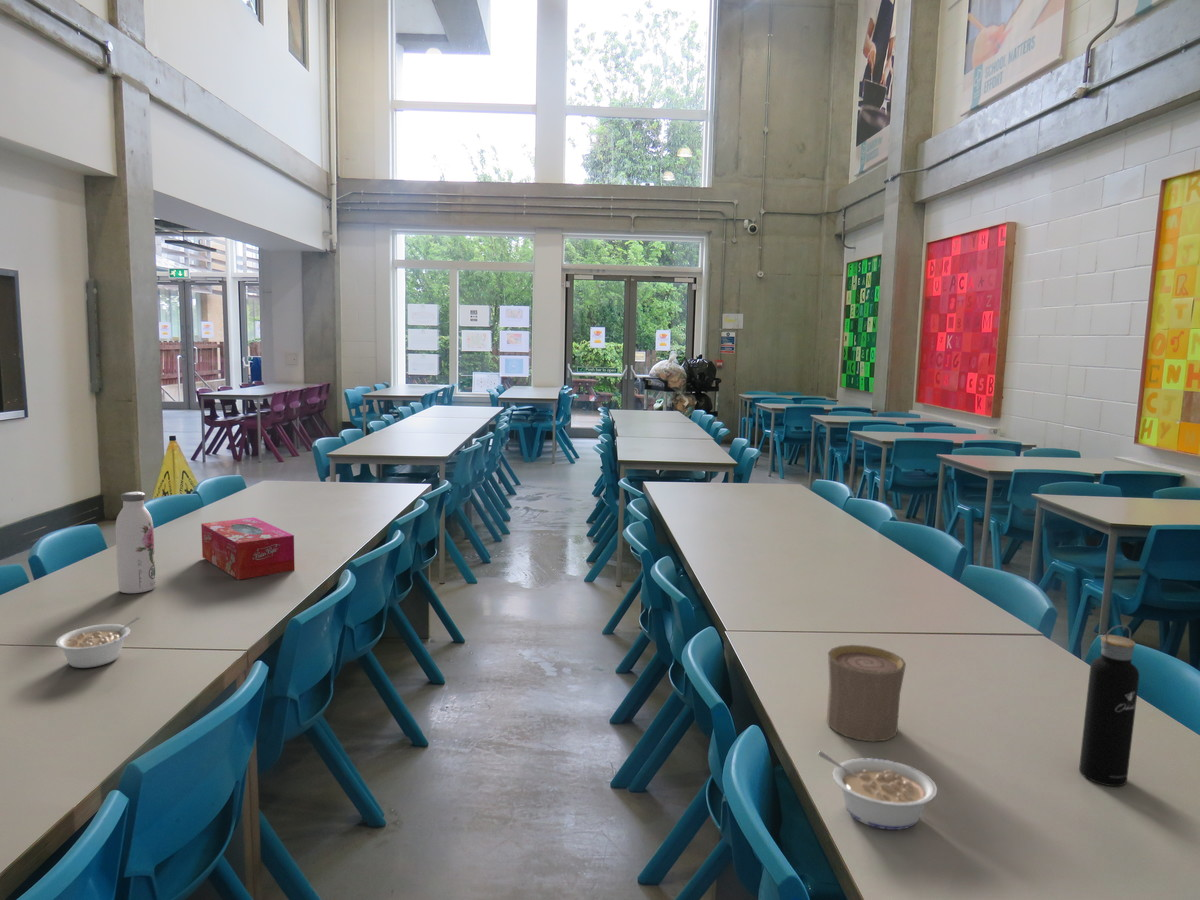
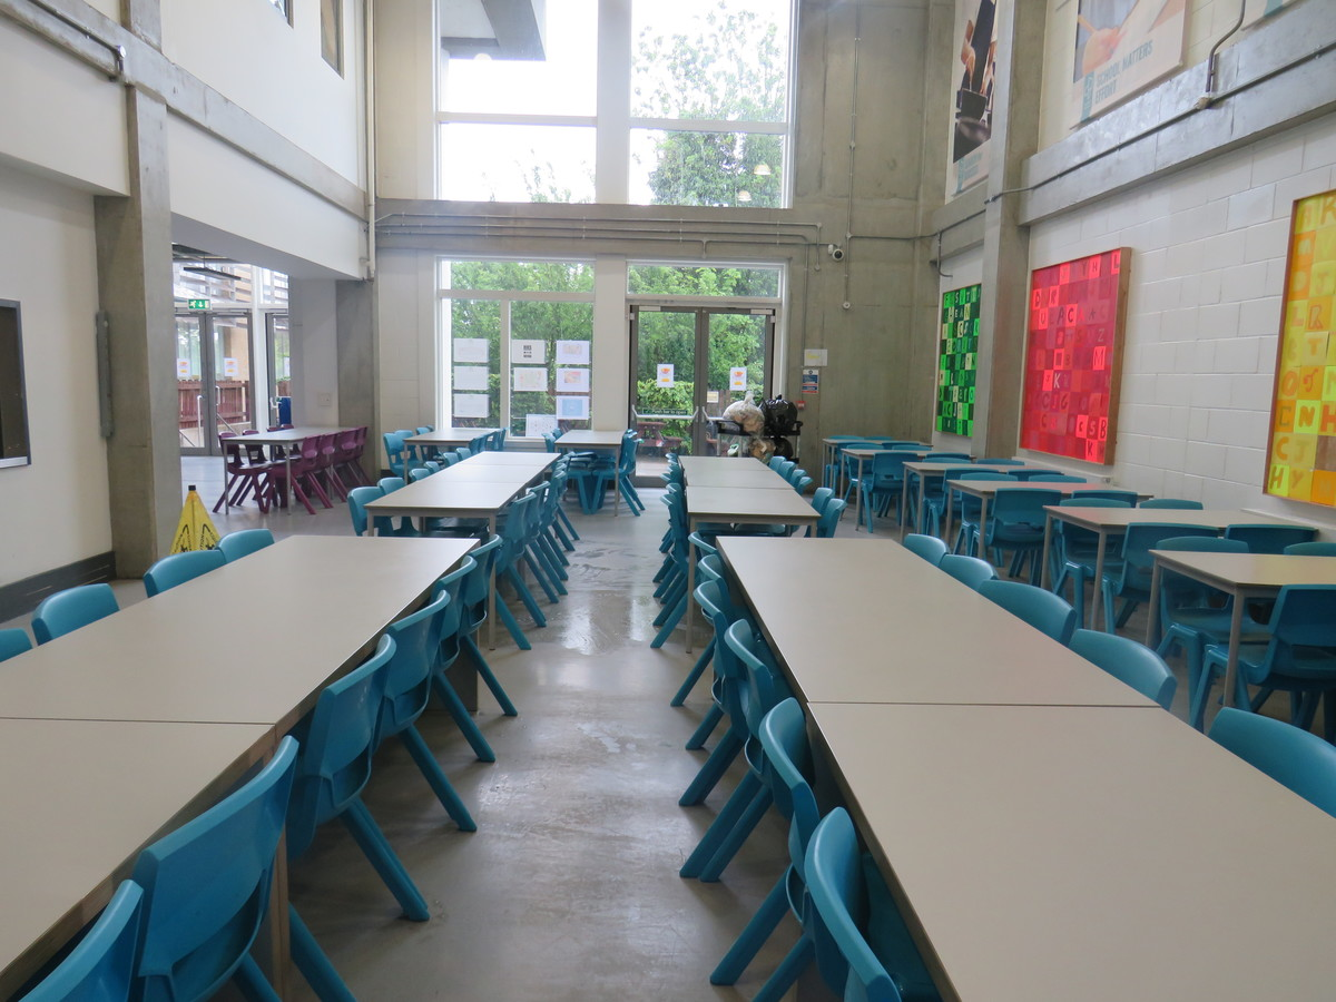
- tissue box [200,516,296,581]
- legume [817,750,938,831]
- water bottle [1078,624,1140,787]
- water bottle [115,491,157,594]
- legume [55,616,141,669]
- cup [826,644,907,742]
